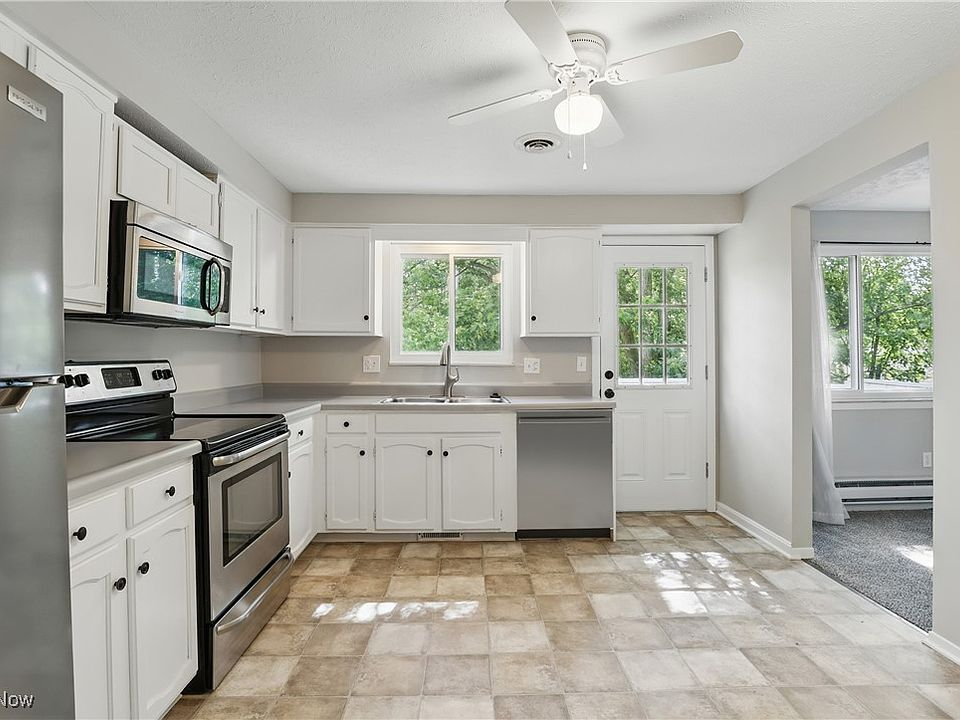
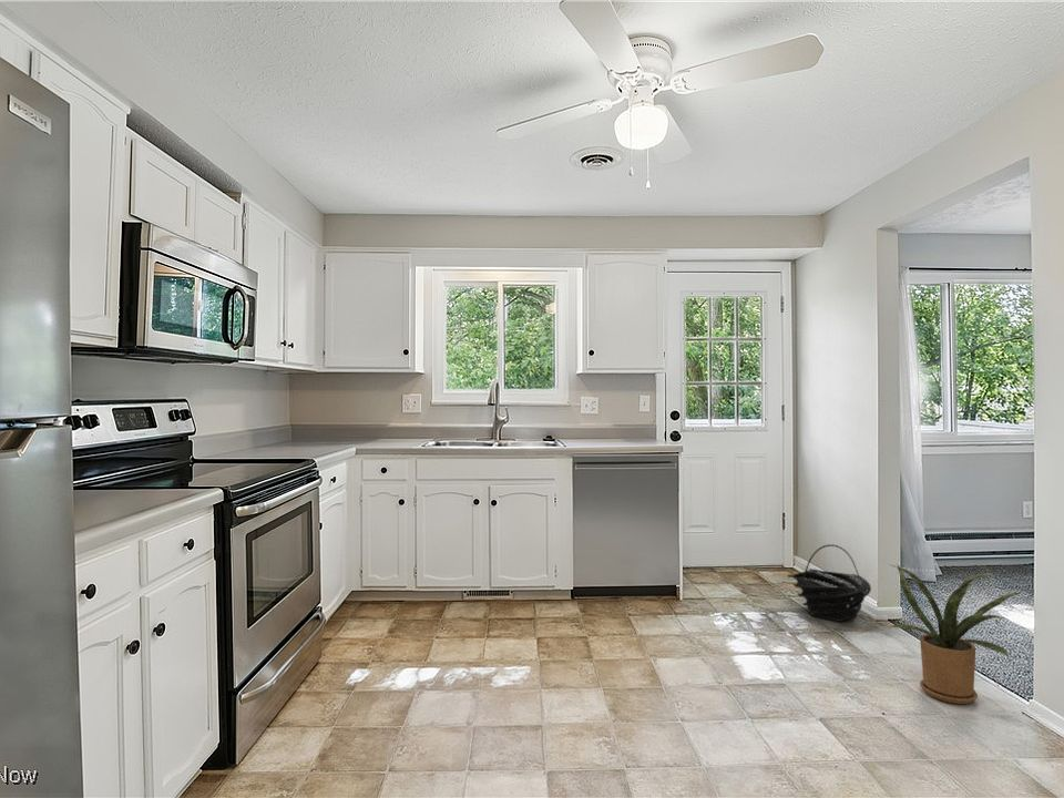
+ house plant [887,563,1022,705]
+ basket [787,543,872,623]
